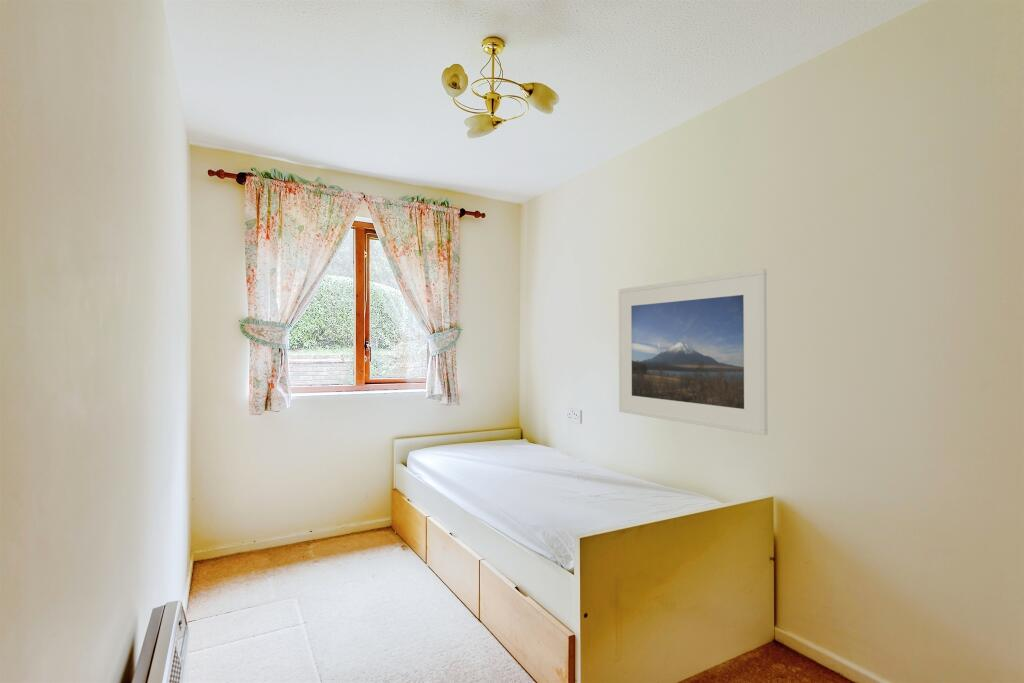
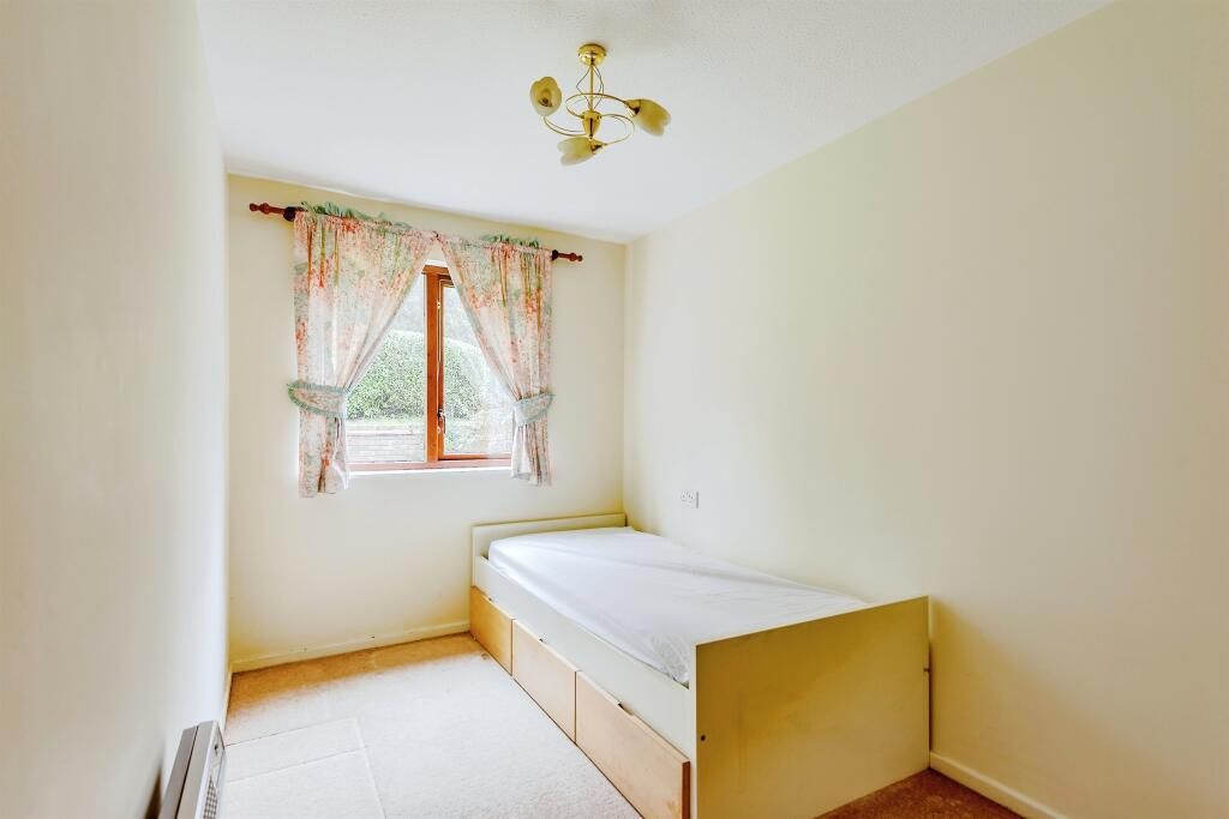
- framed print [618,268,768,437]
